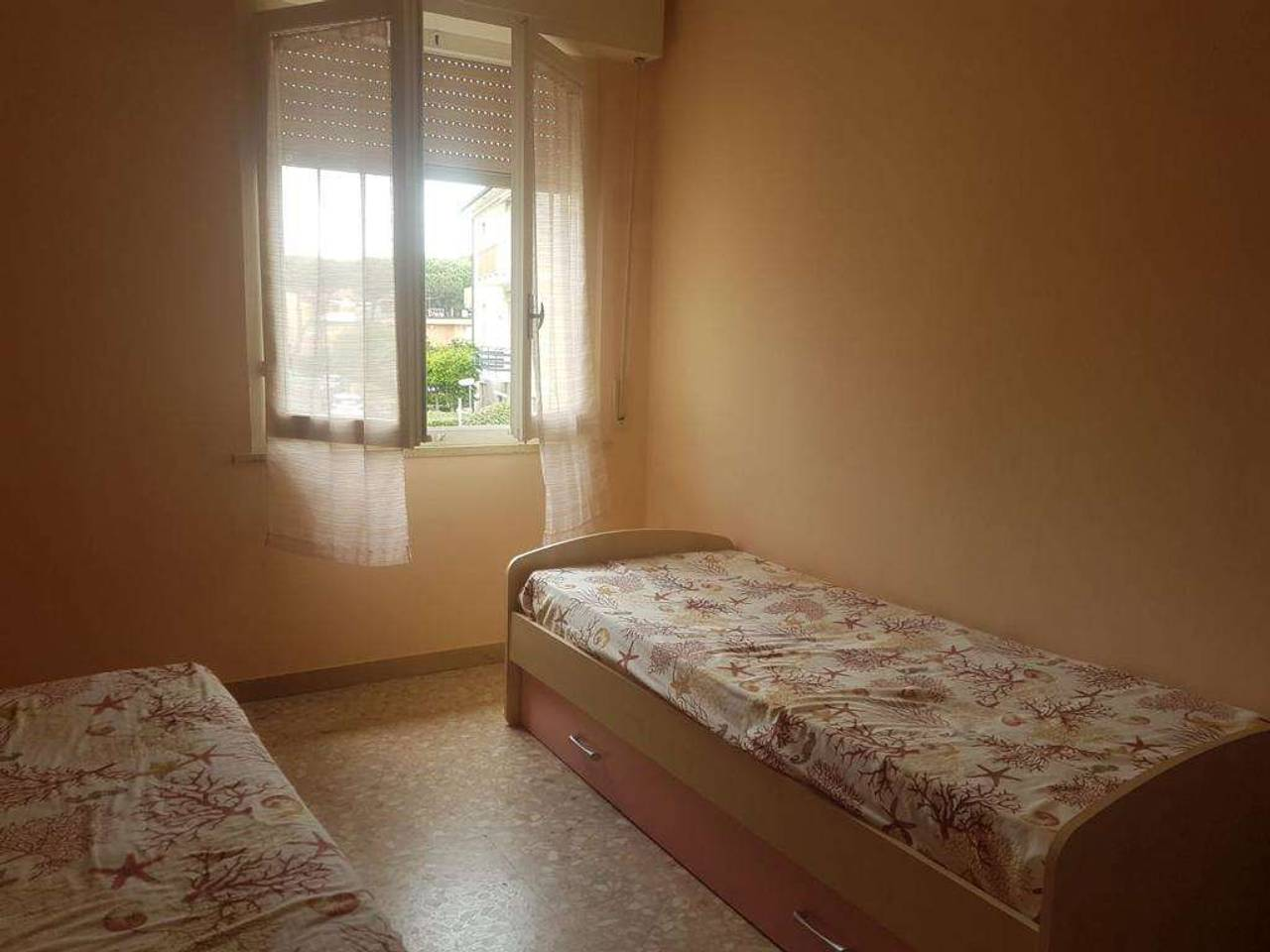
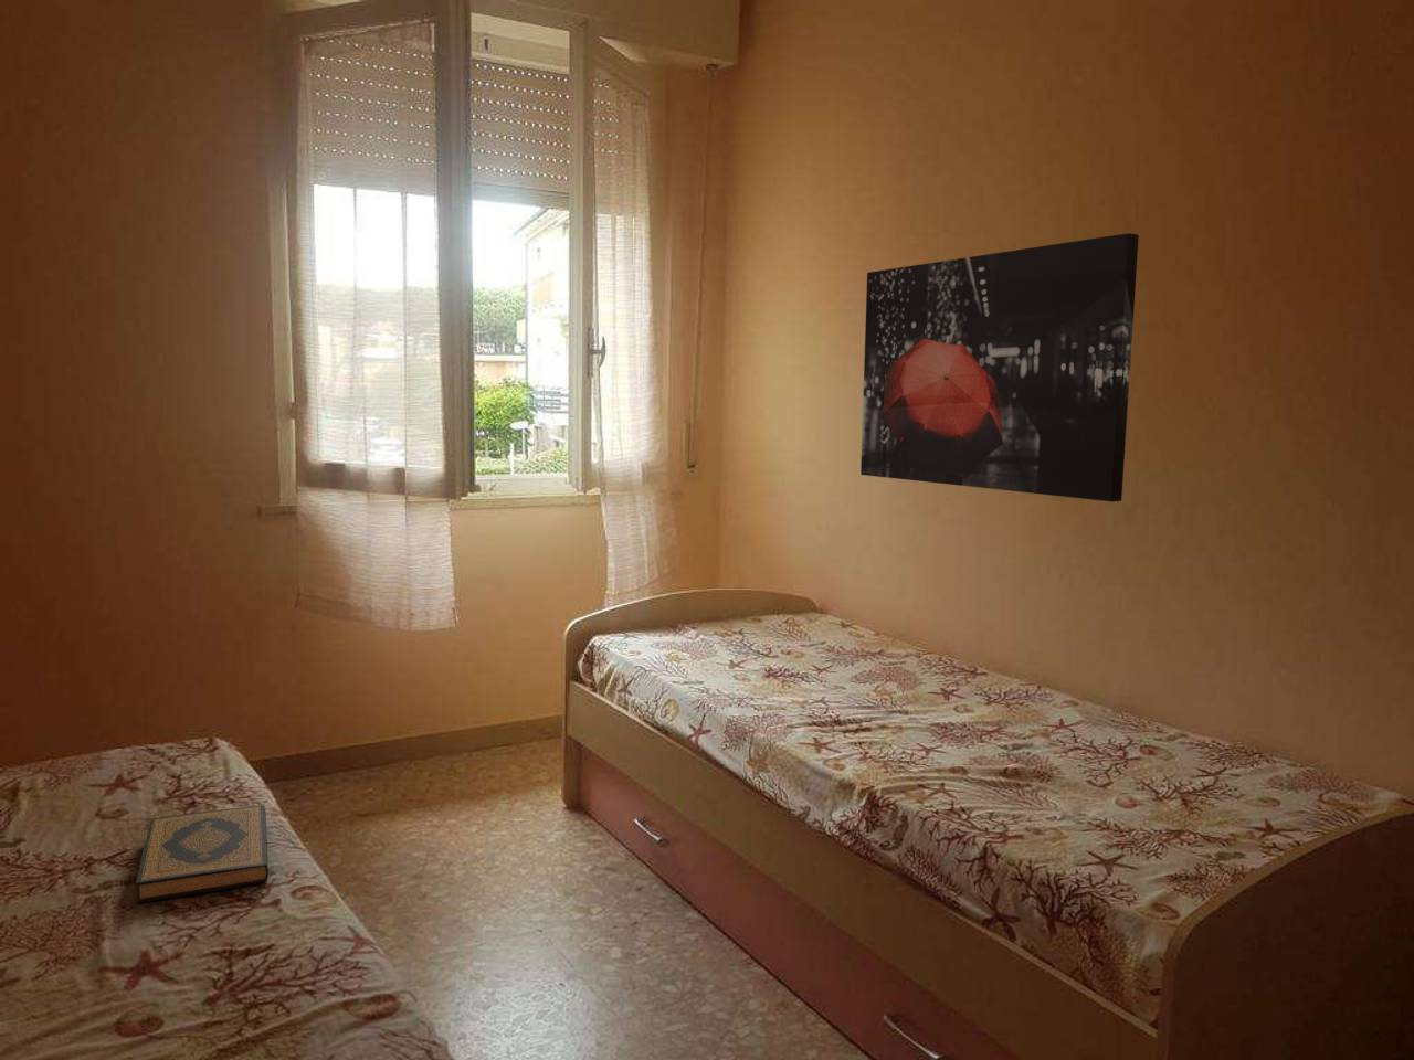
+ hardback book [135,804,269,904]
+ wall art [860,232,1140,502]
